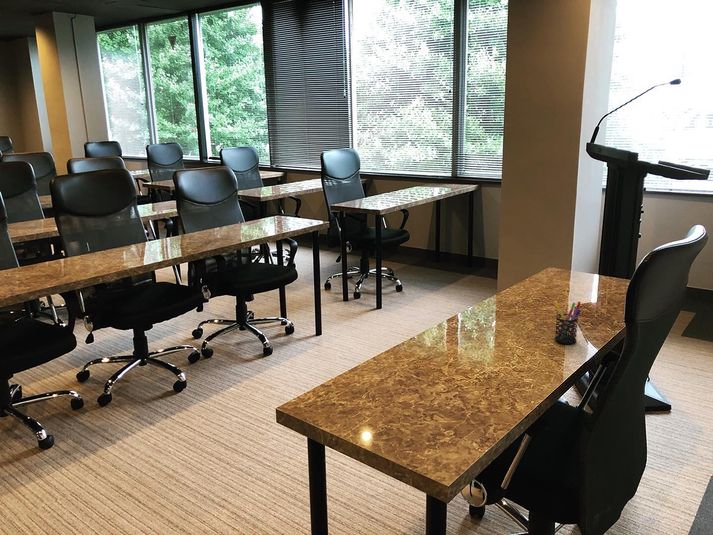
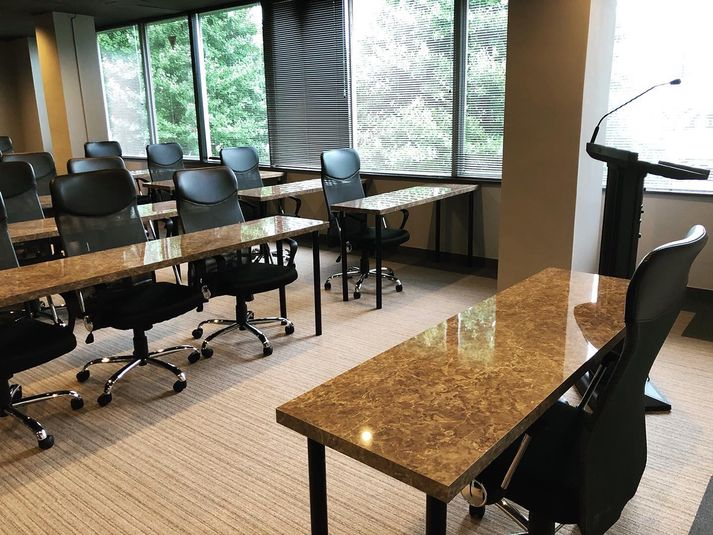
- pen holder [553,300,582,345]
